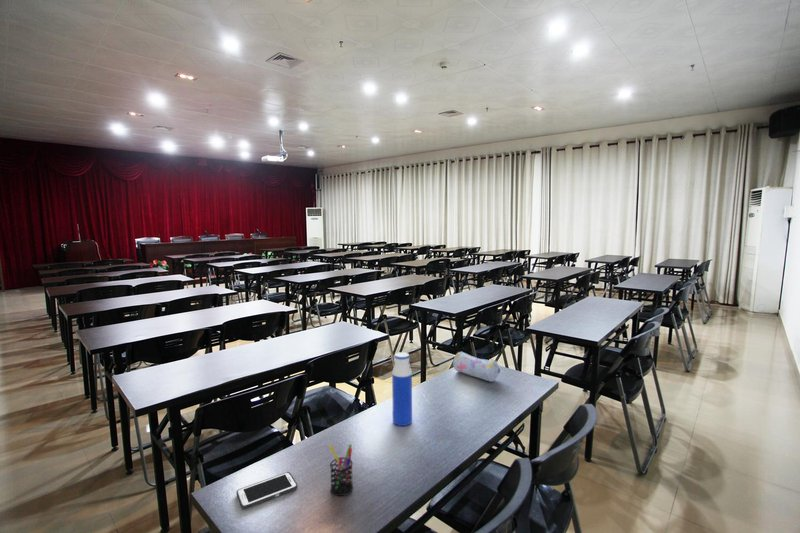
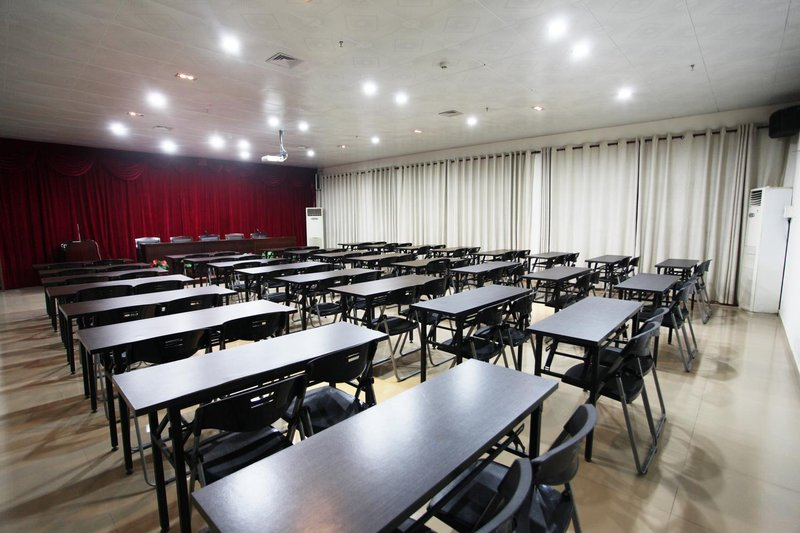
- water bottle [391,351,413,427]
- cell phone [236,471,298,510]
- pen holder [328,443,354,497]
- pencil case [452,351,501,383]
